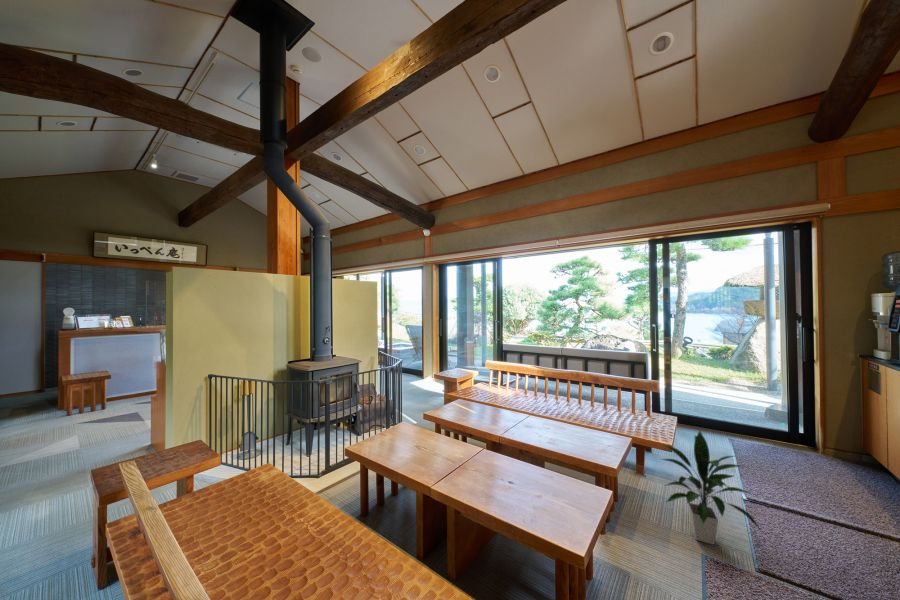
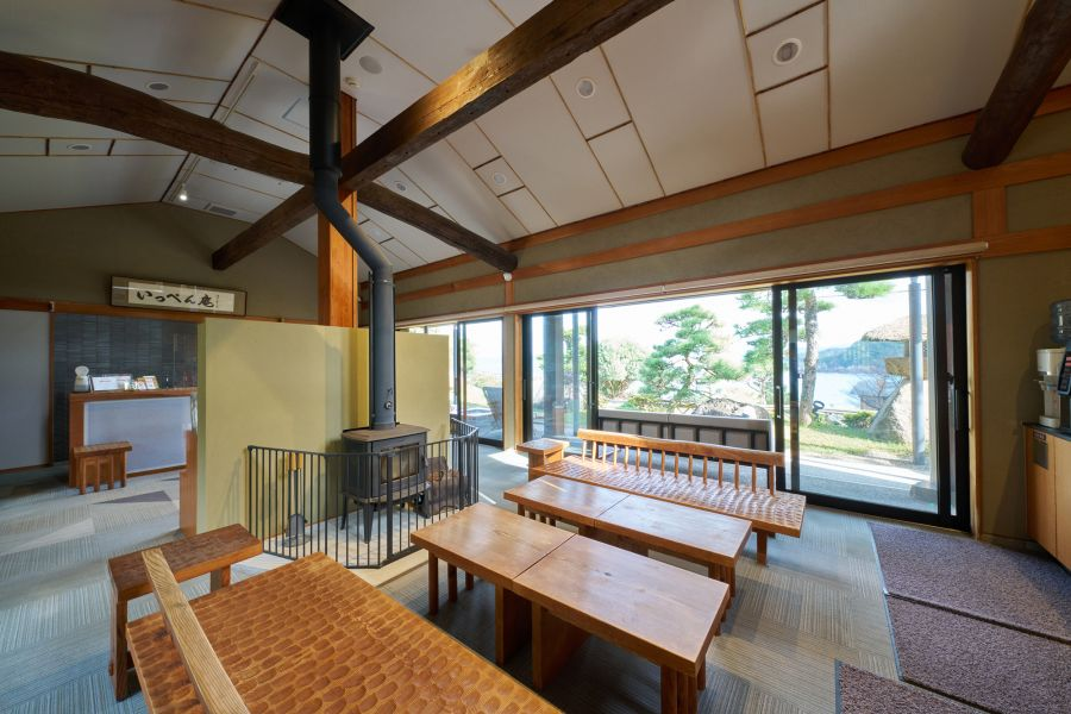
- indoor plant [660,430,763,545]
